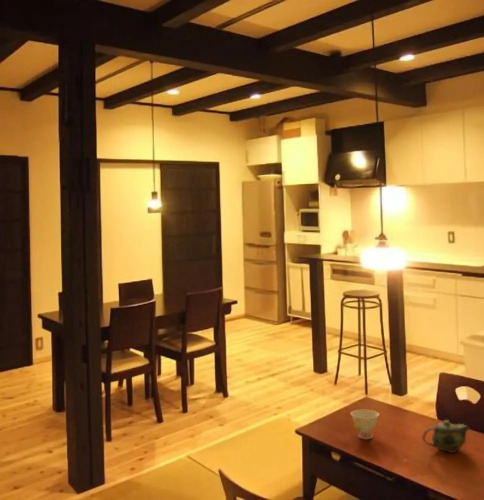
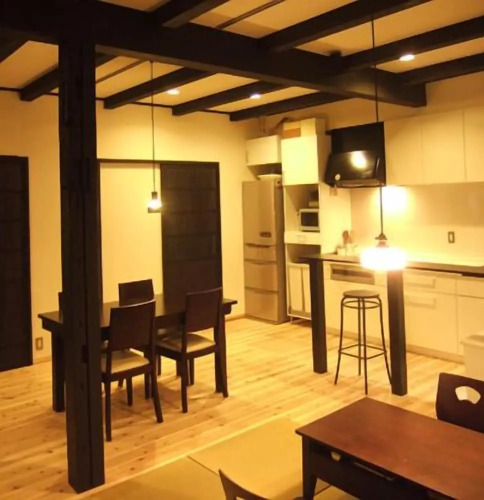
- teacup [349,409,380,440]
- chinaware [421,419,471,454]
